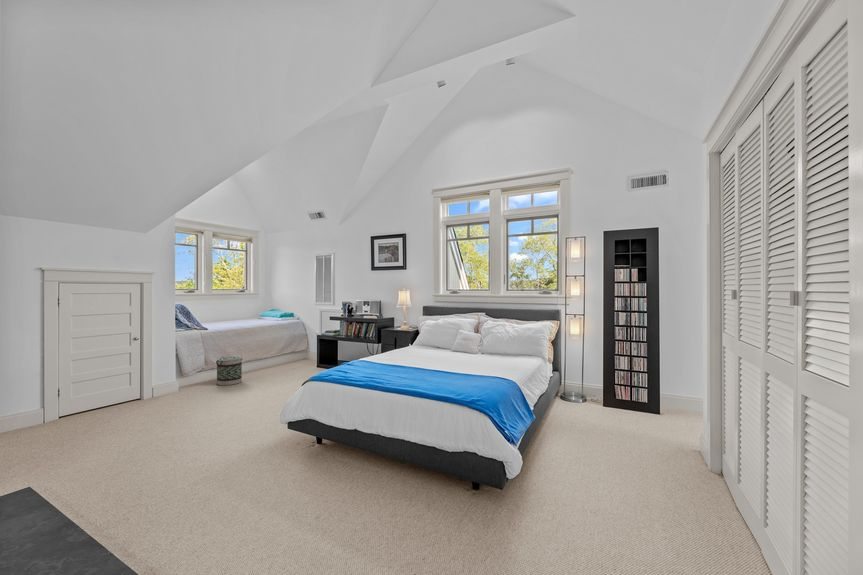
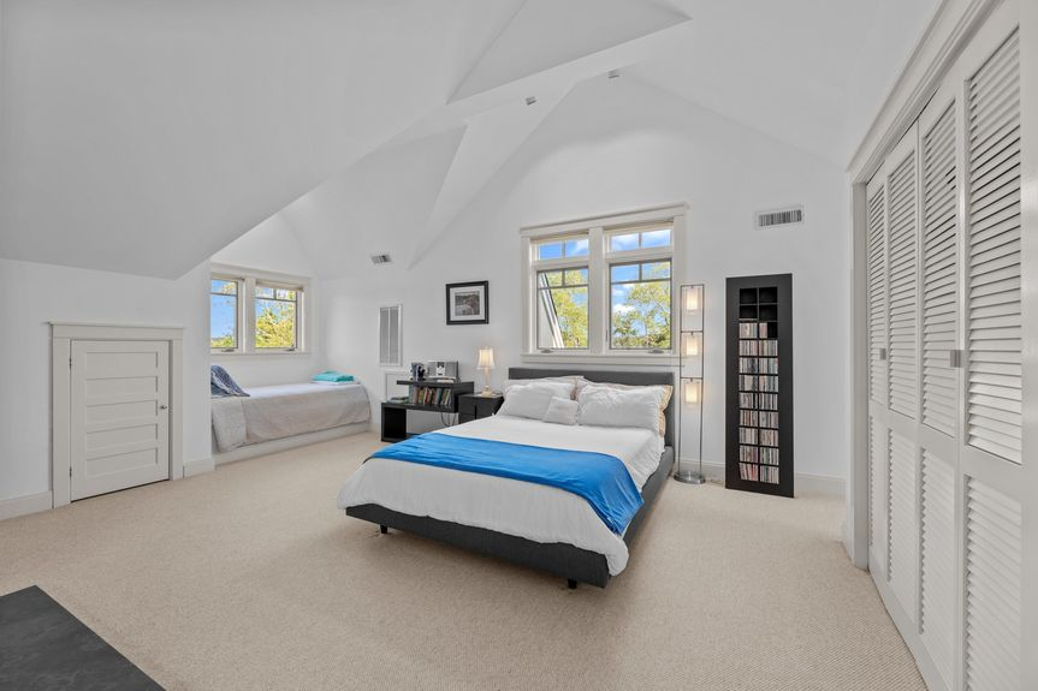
- basket [215,356,243,386]
